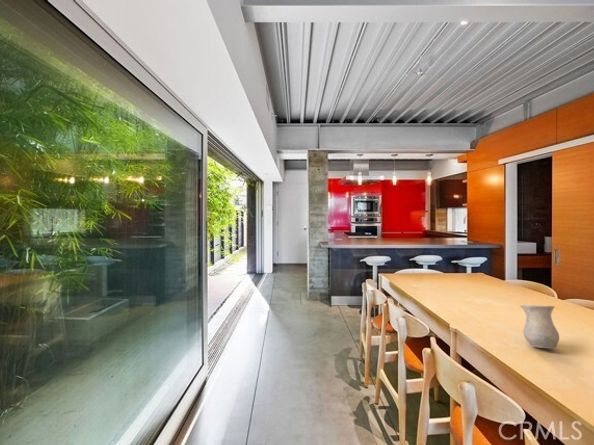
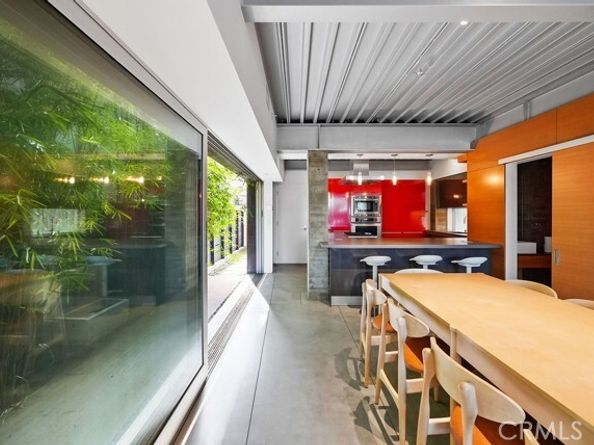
- vase [519,304,560,349]
